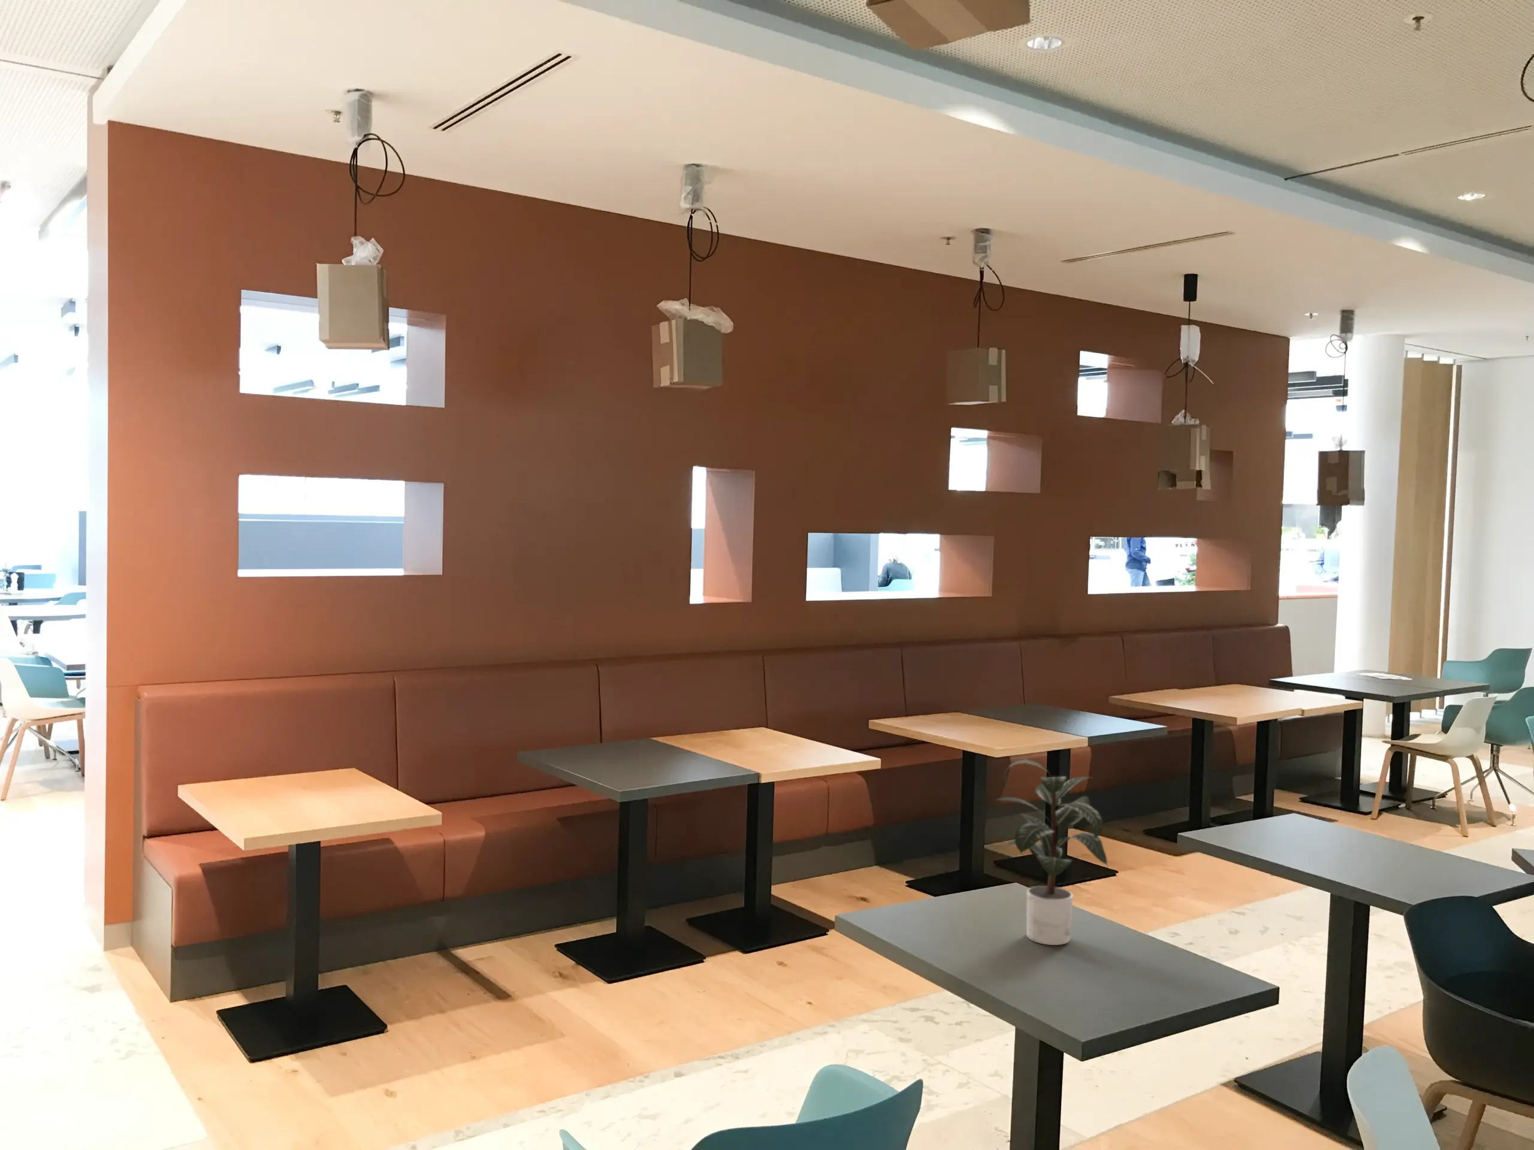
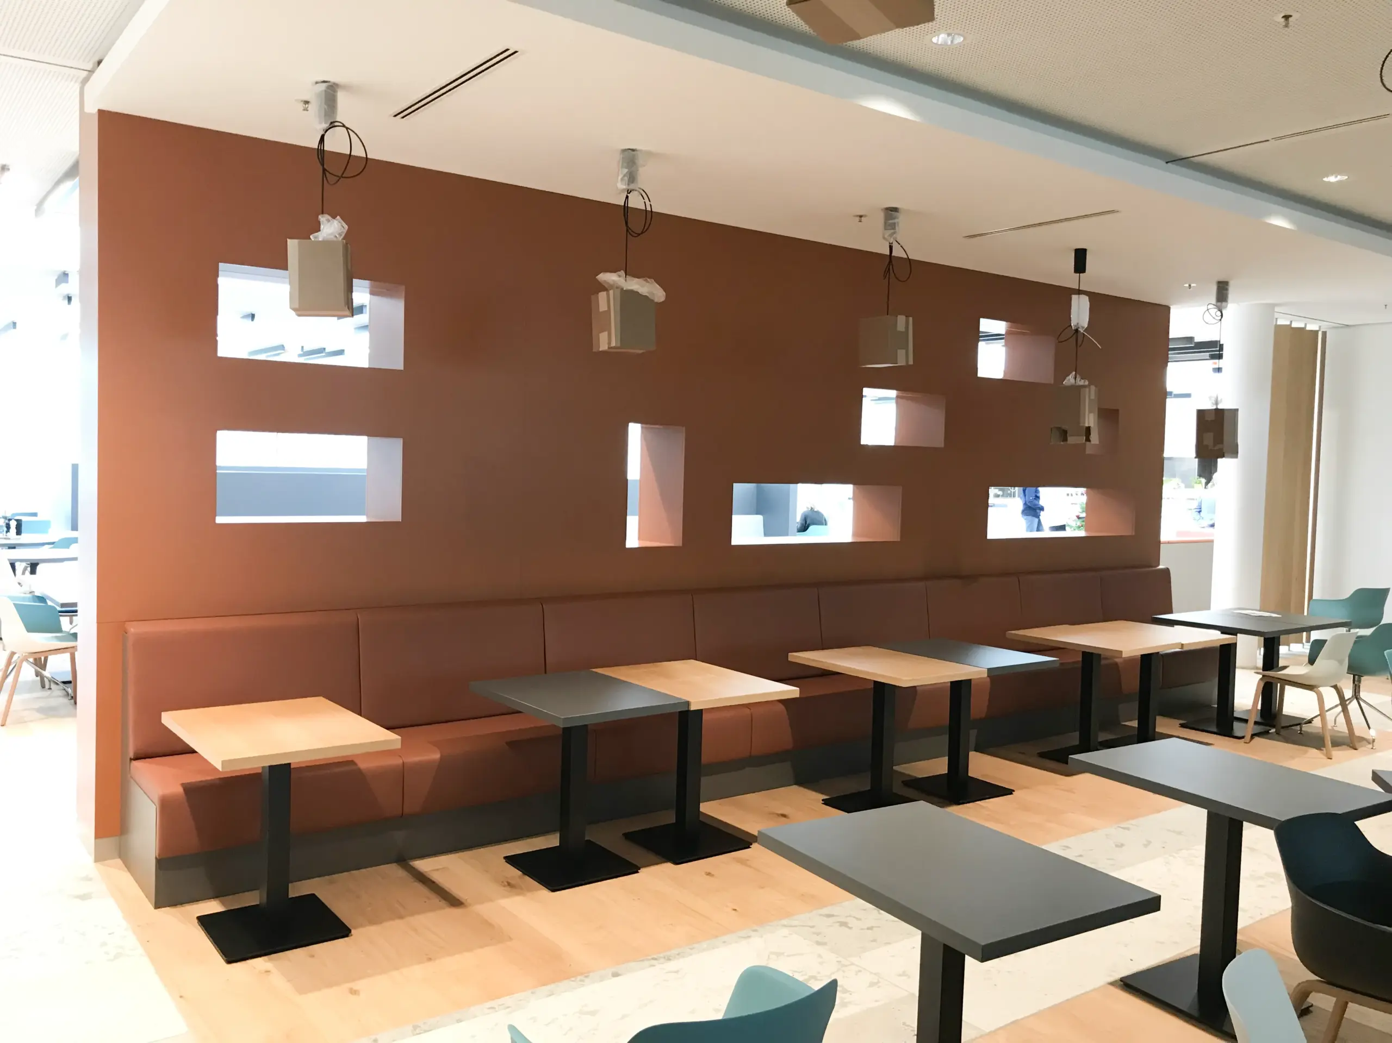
- potted plant [994,759,1109,946]
